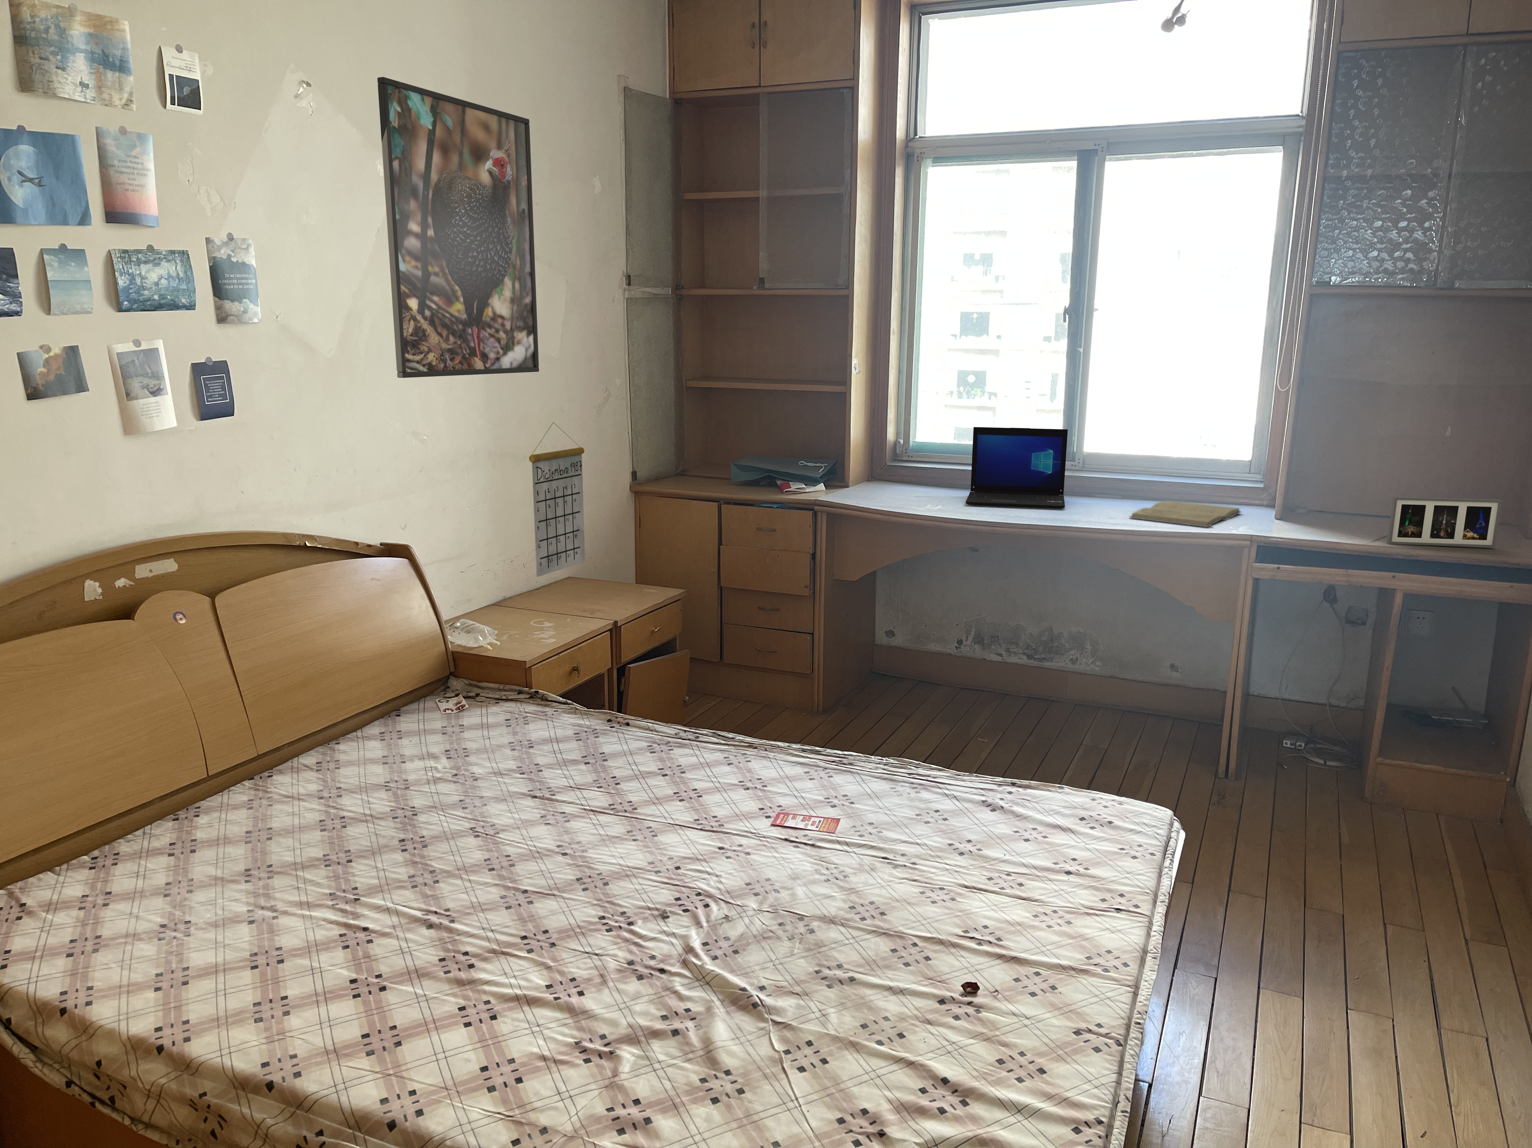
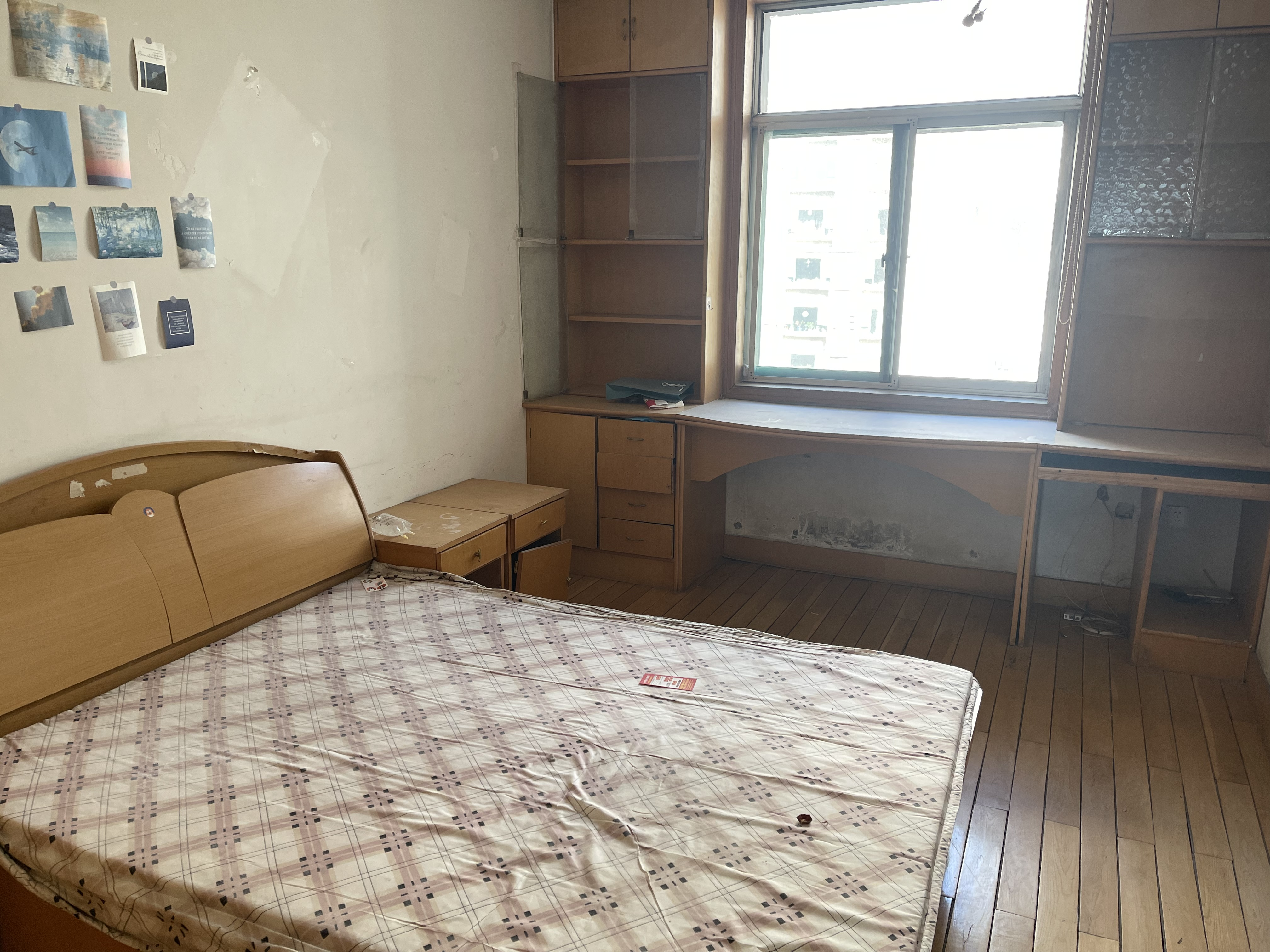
- photo frame [1386,497,1502,547]
- book [1128,500,1241,527]
- calendar [528,422,585,578]
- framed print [376,76,539,379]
- laptop [965,427,1068,509]
